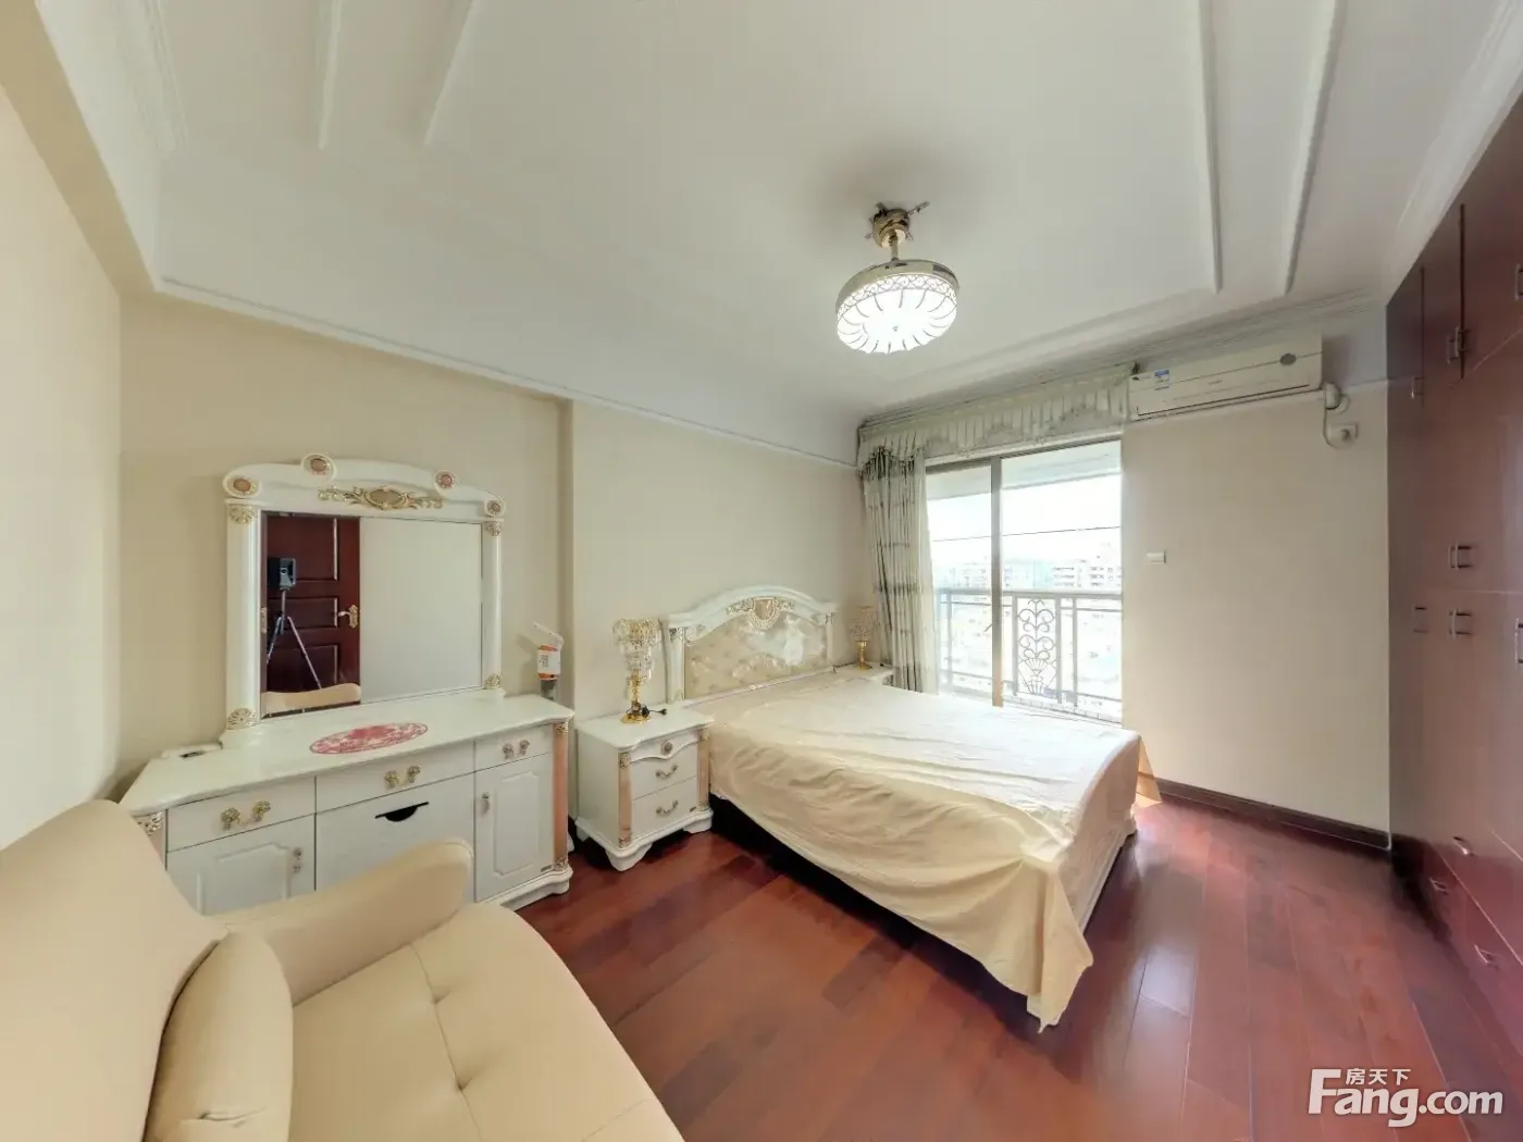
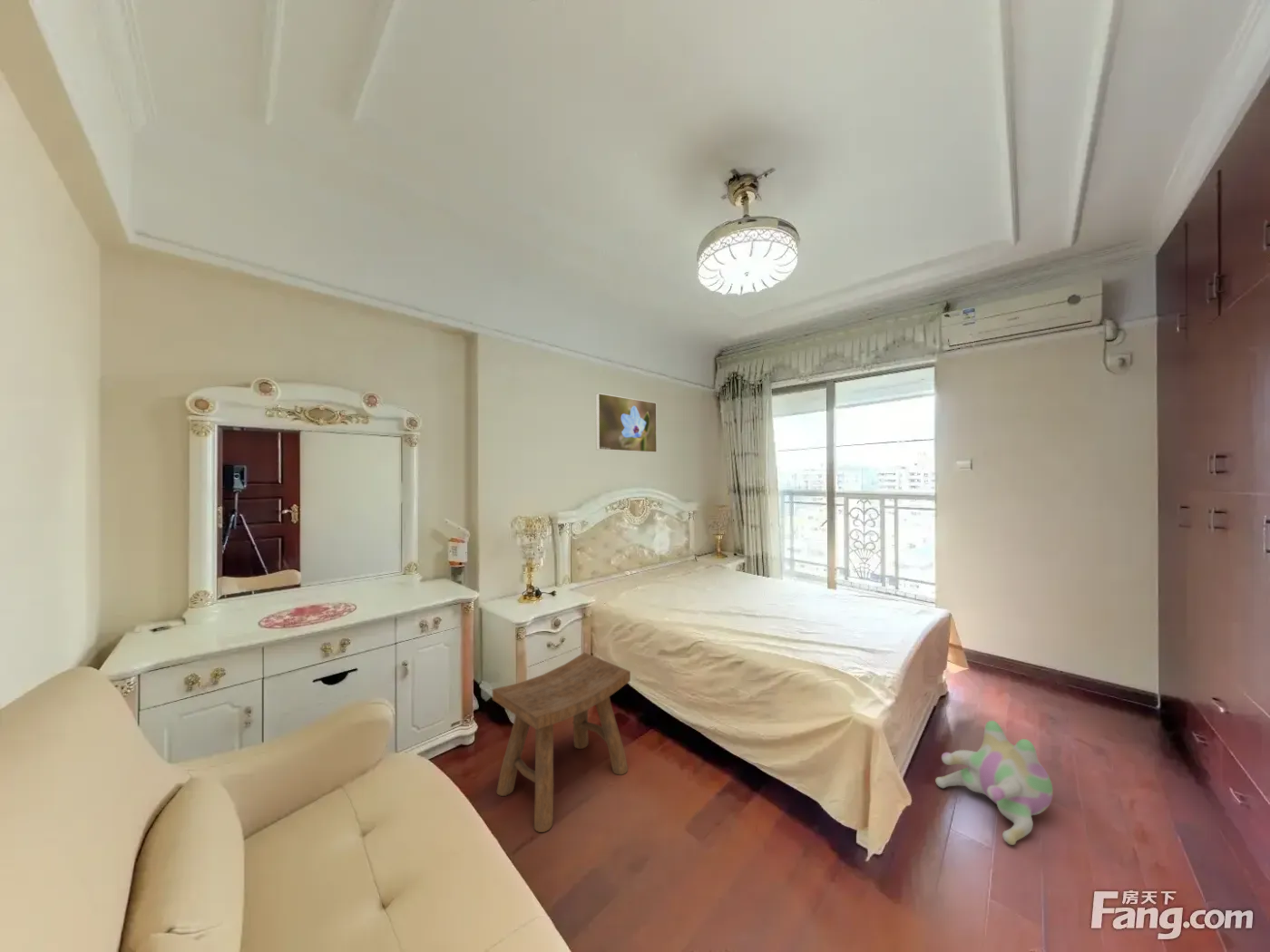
+ plush toy [934,720,1054,846]
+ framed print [595,393,658,453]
+ stool [492,652,631,833]
